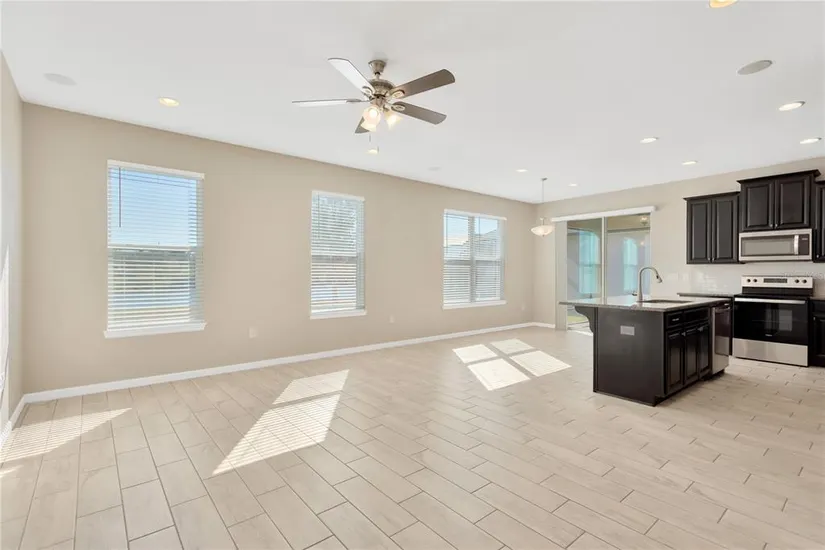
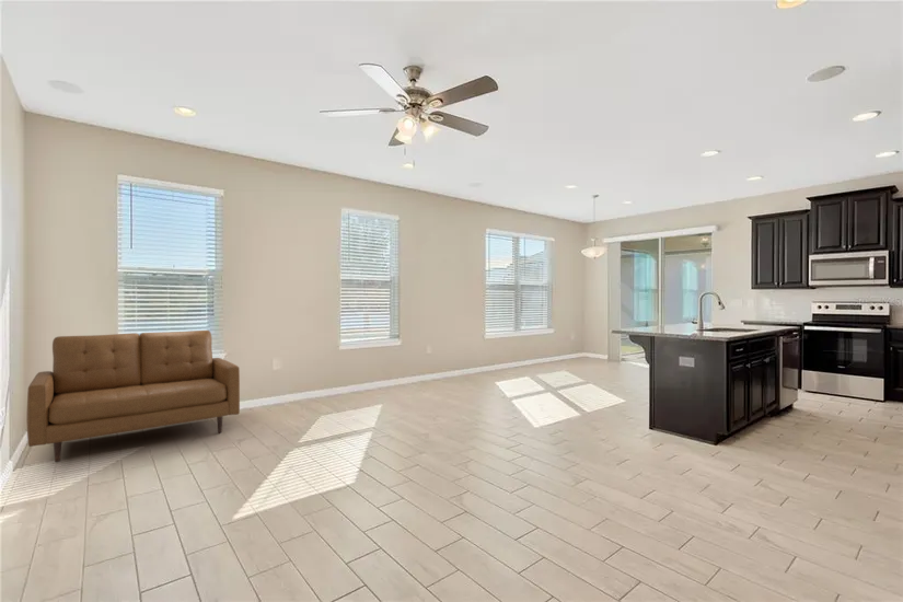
+ sofa [25,329,241,463]
